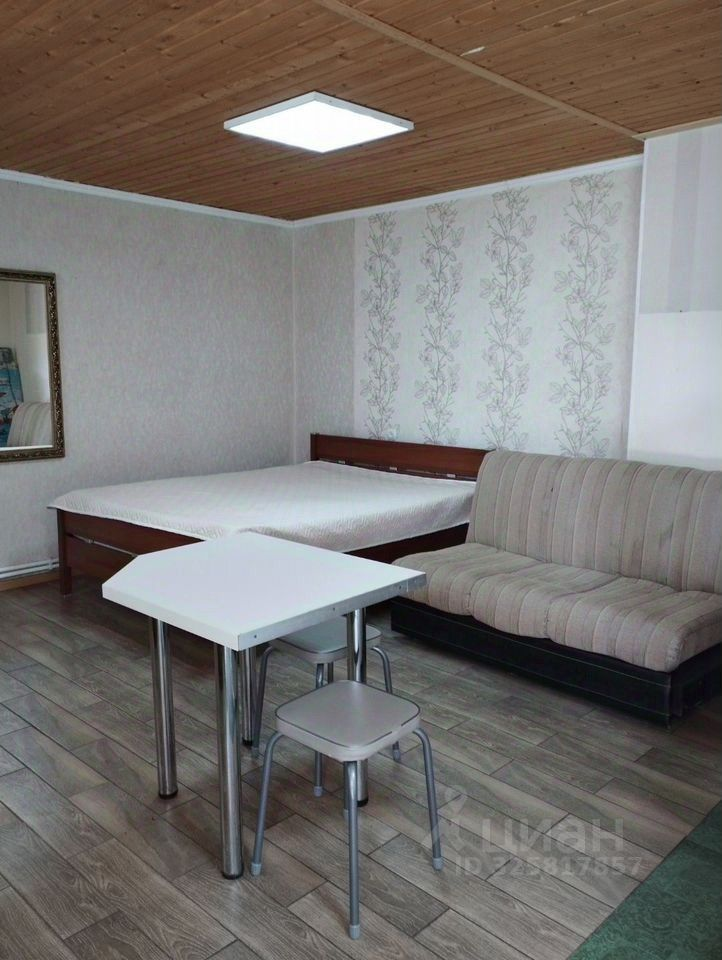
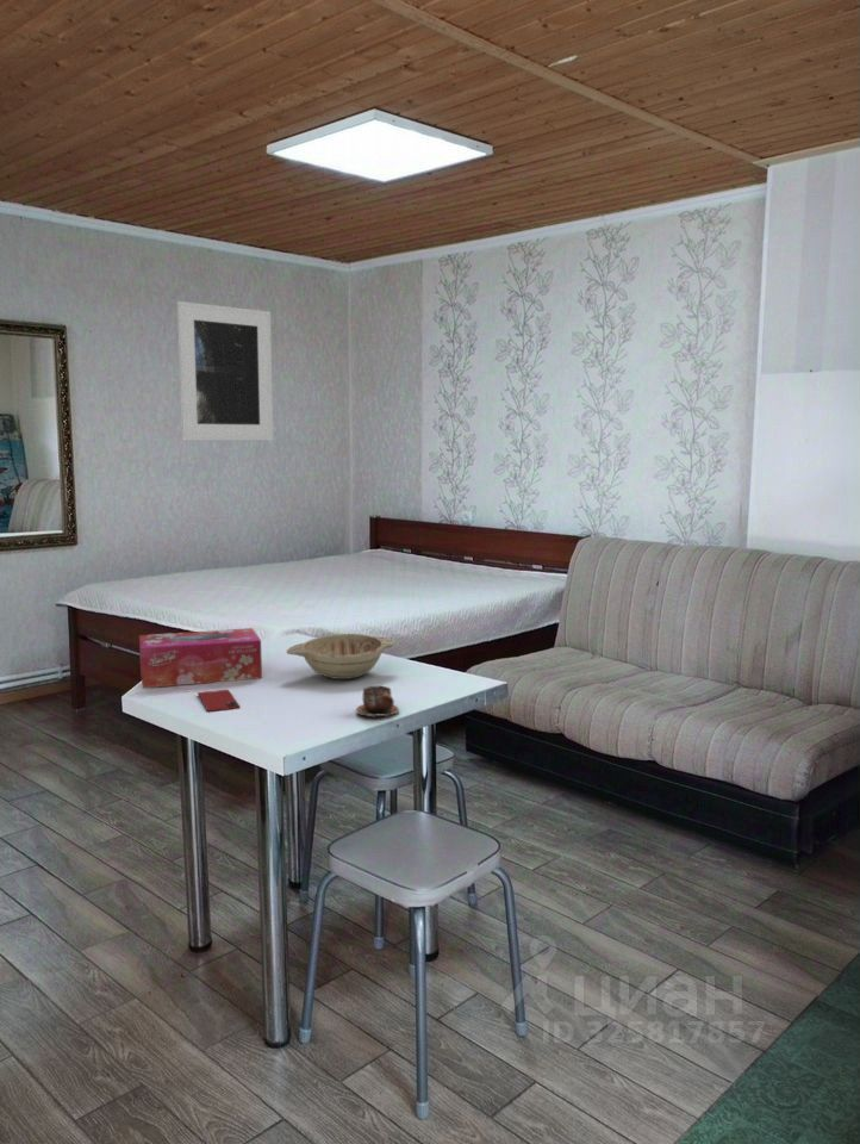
+ tissue box [138,627,263,689]
+ decorative bowl [285,633,397,680]
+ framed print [176,300,274,441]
+ cup [355,685,400,719]
+ smartphone [197,689,242,713]
